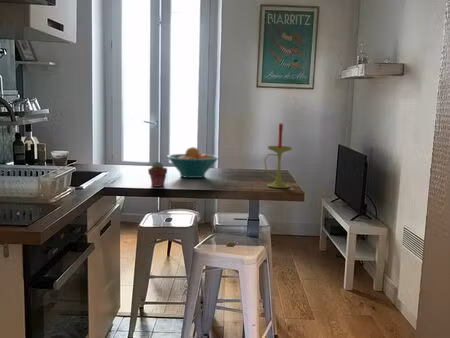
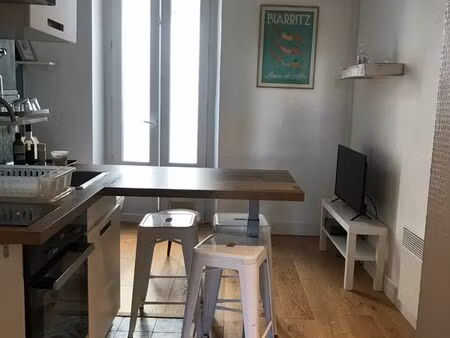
- candle [263,123,294,189]
- potted succulent [147,160,168,188]
- fruit bowl [166,146,220,179]
